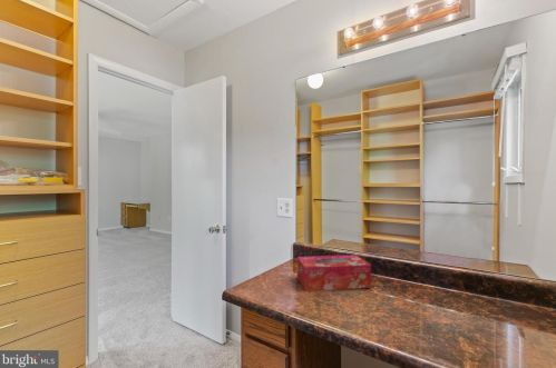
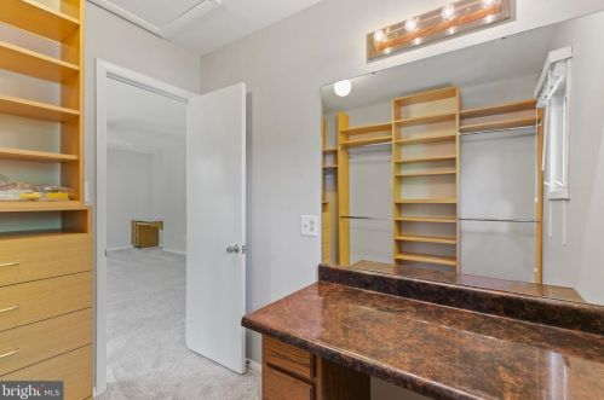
- tissue box [296,253,372,291]
